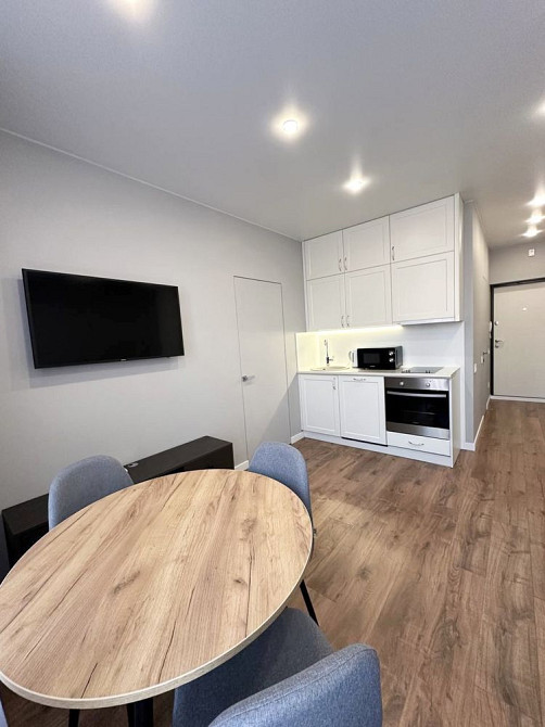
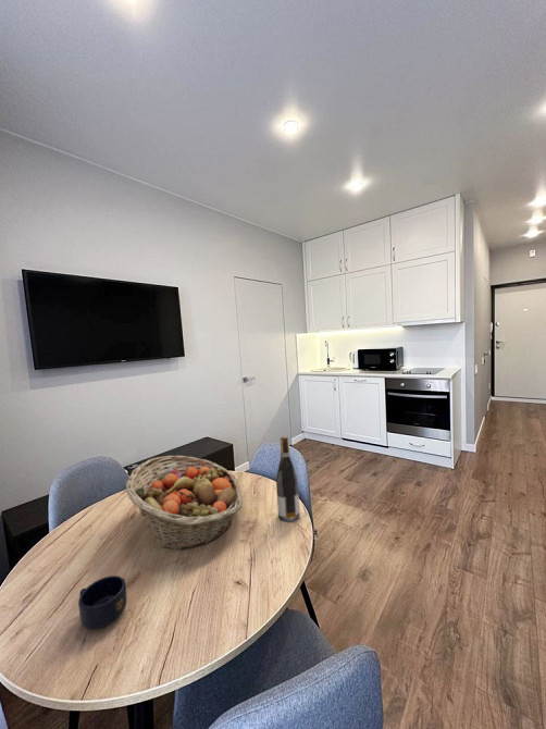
+ mug [77,574,127,630]
+ fruit basket [125,455,244,551]
+ wine bottle [275,435,300,523]
